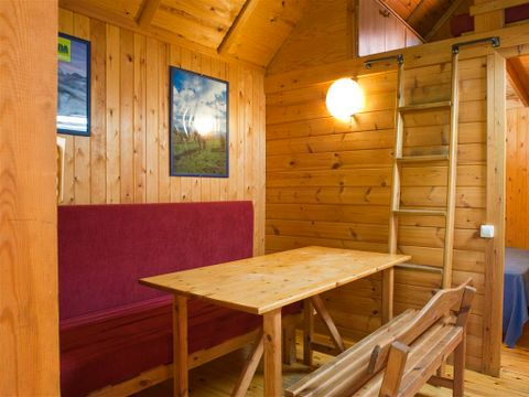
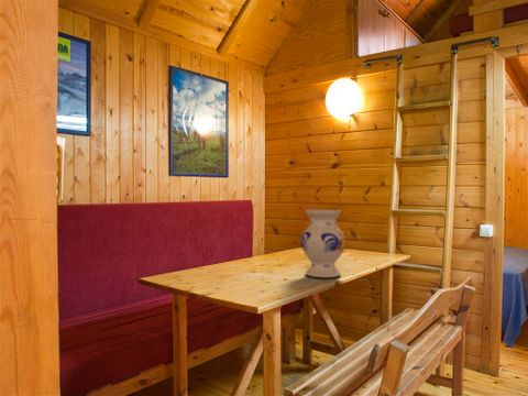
+ vase [299,209,348,278]
